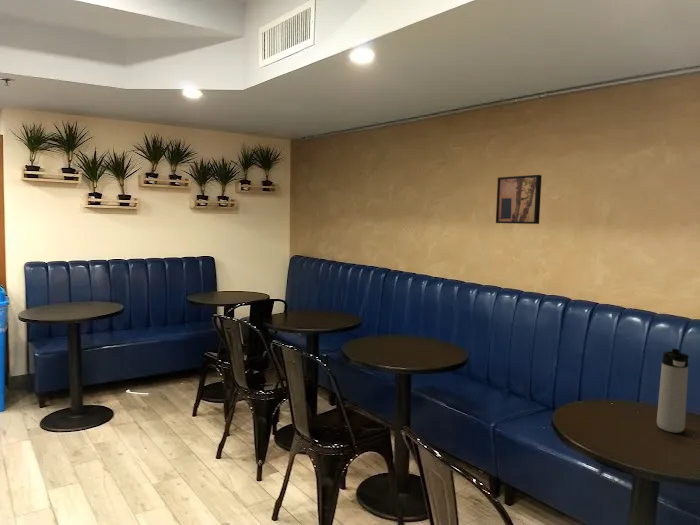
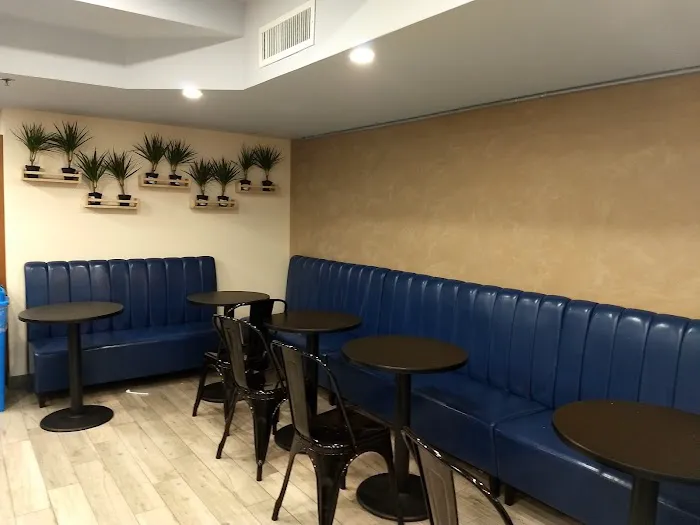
- thermos bottle [656,348,690,434]
- wall art [495,174,542,225]
